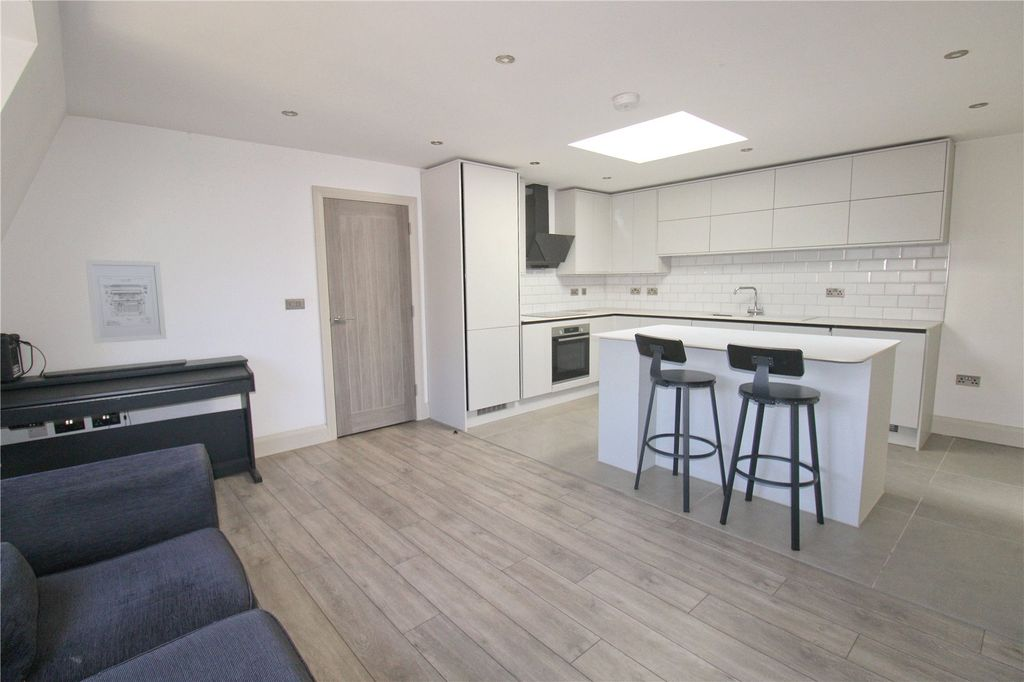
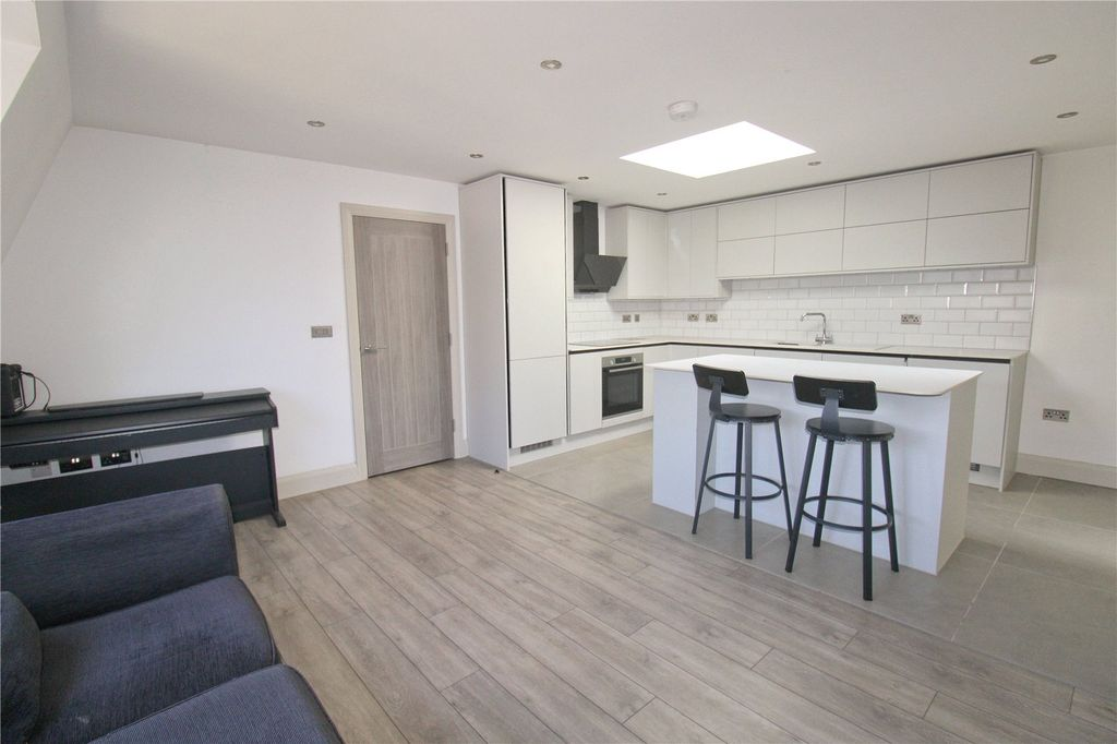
- wall art [84,259,167,344]
